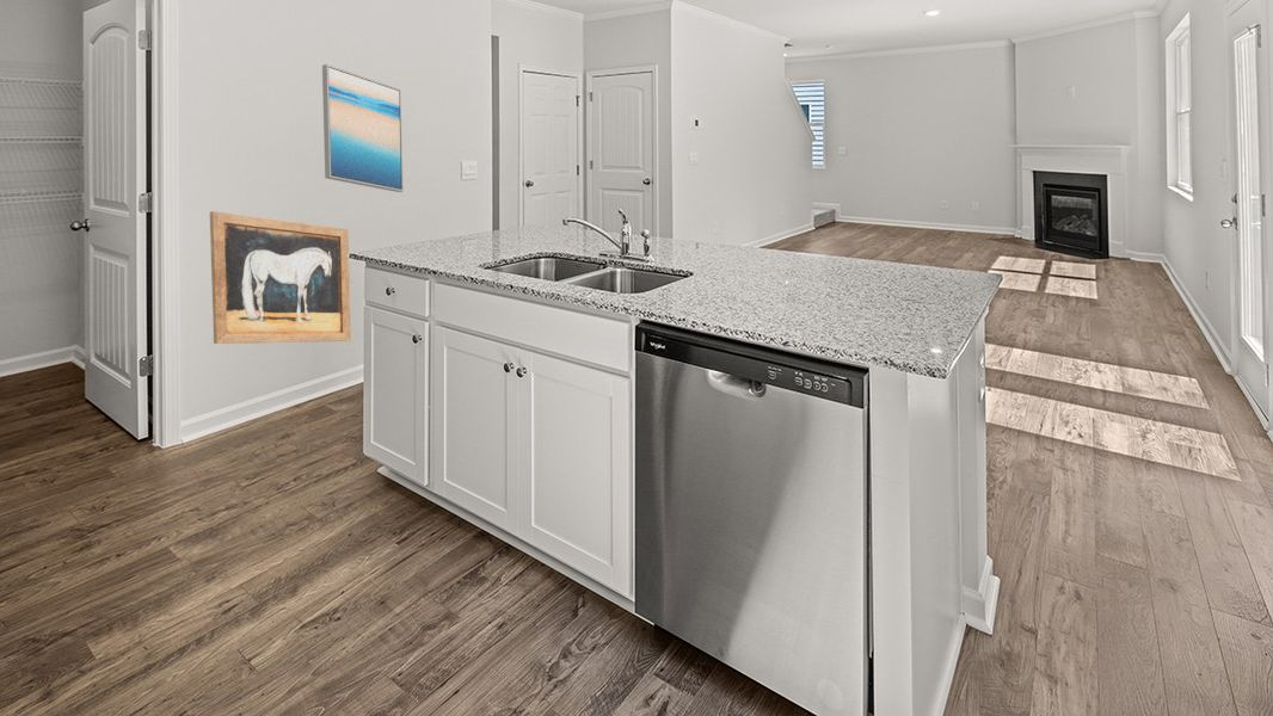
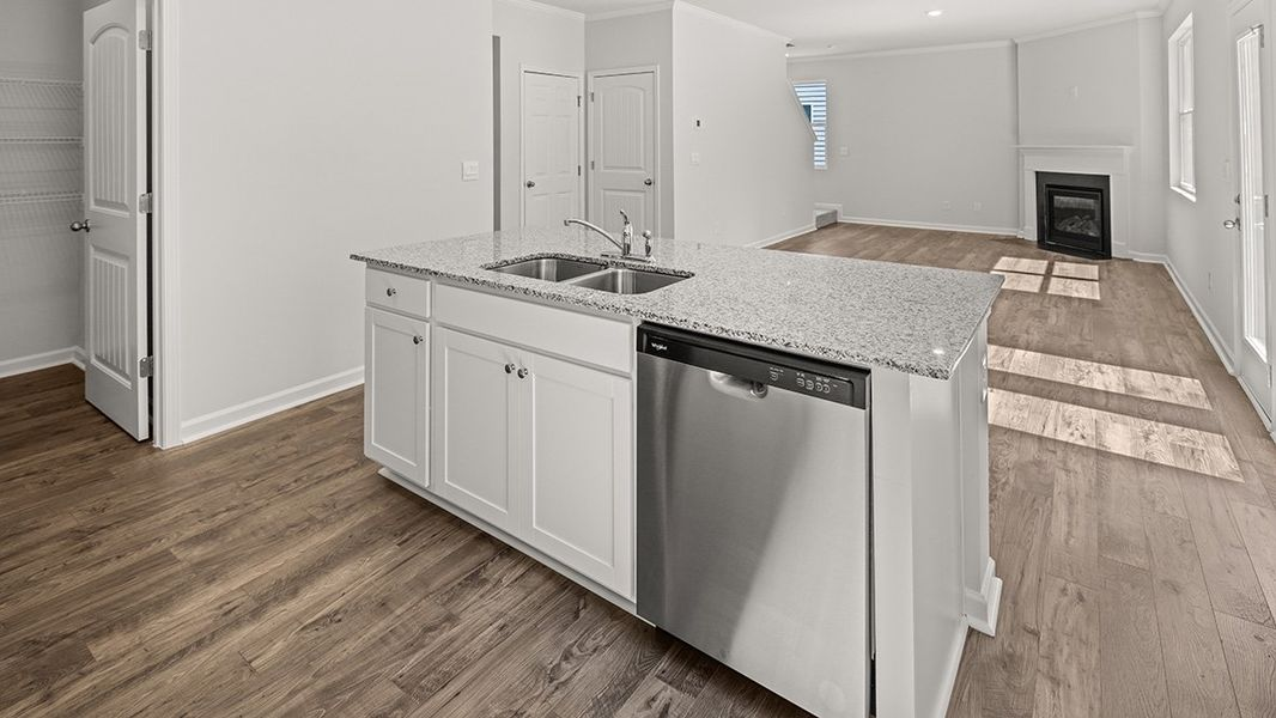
- wall art [321,63,405,193]
- wall art [209,210,352,345]
